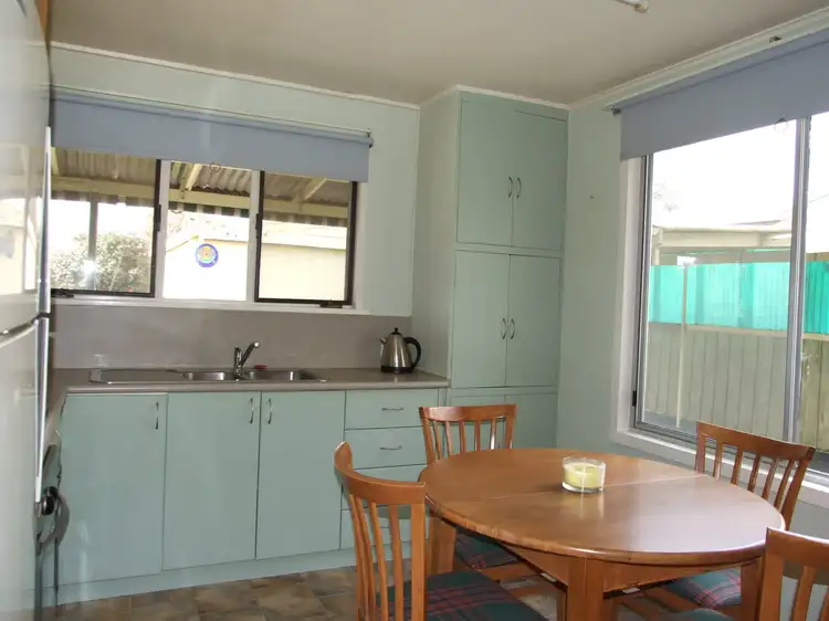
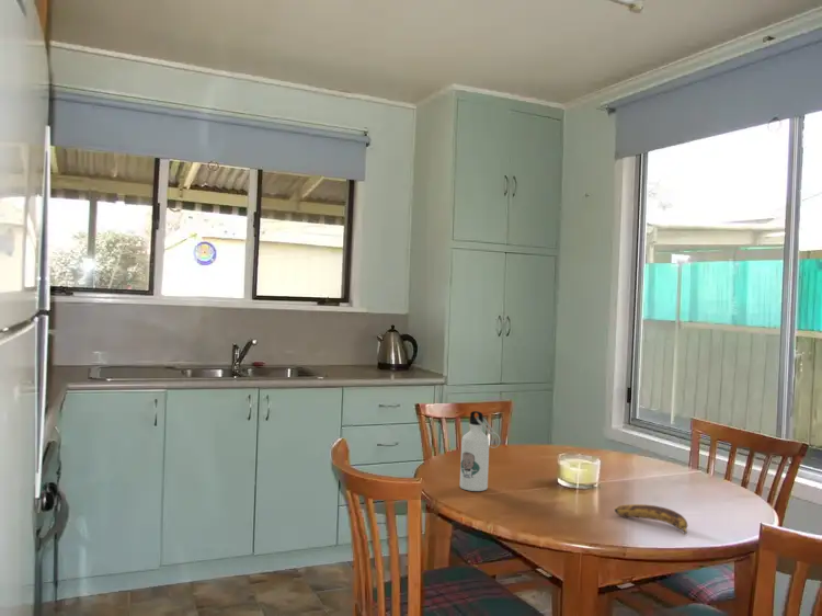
+ banana [614,503,688,535]
+ water bottle [459,410,501,492]
